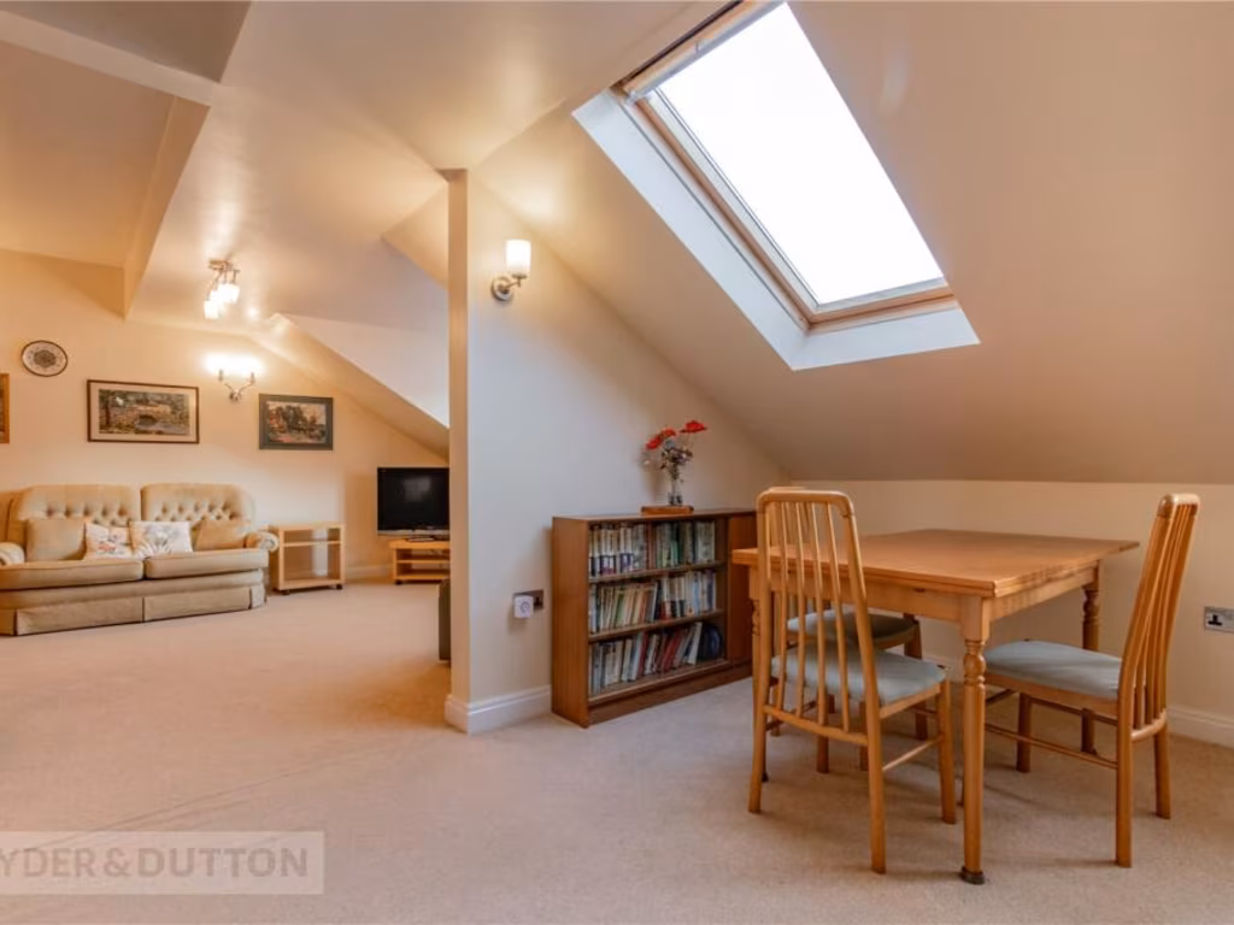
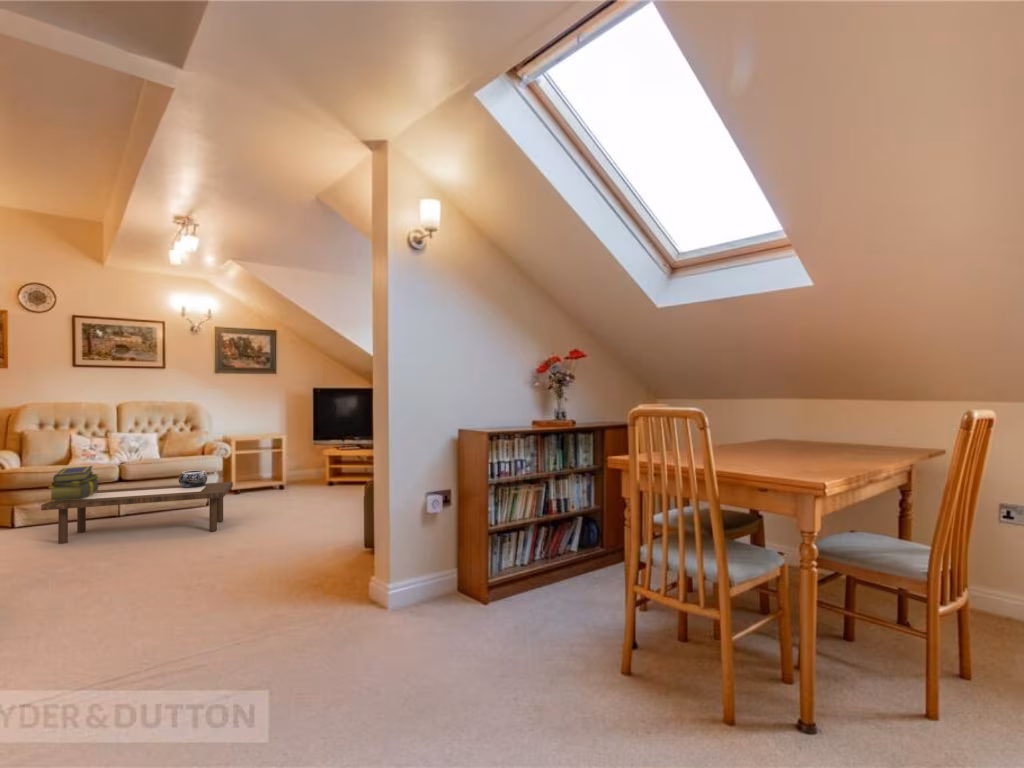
+ stack of books [48,465,101,502]
+ coffee table [40,481,234,545]
+ decorative bowl [178,469,208,488]
